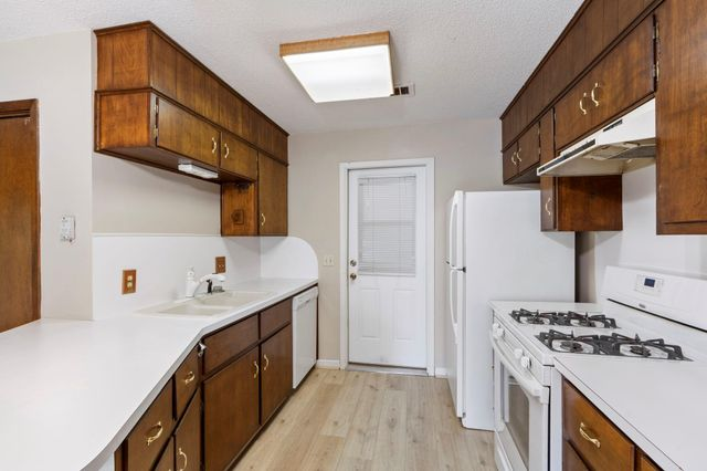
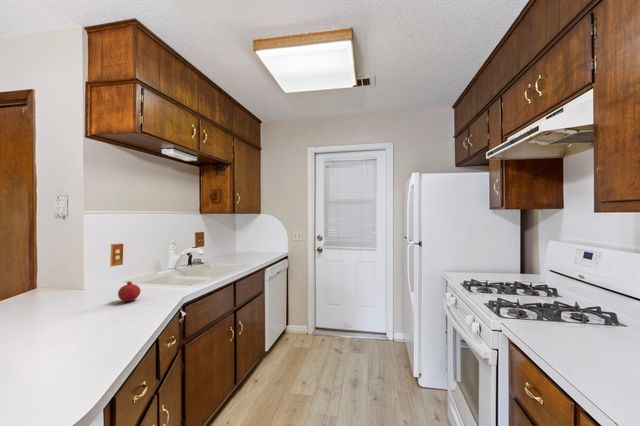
+ fruit [117,280,142,302]
